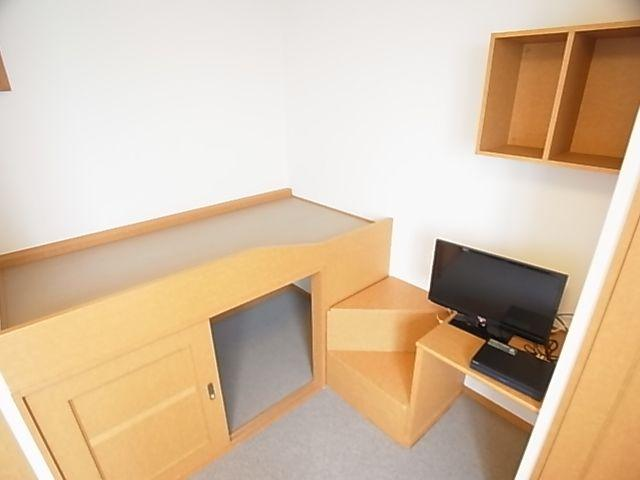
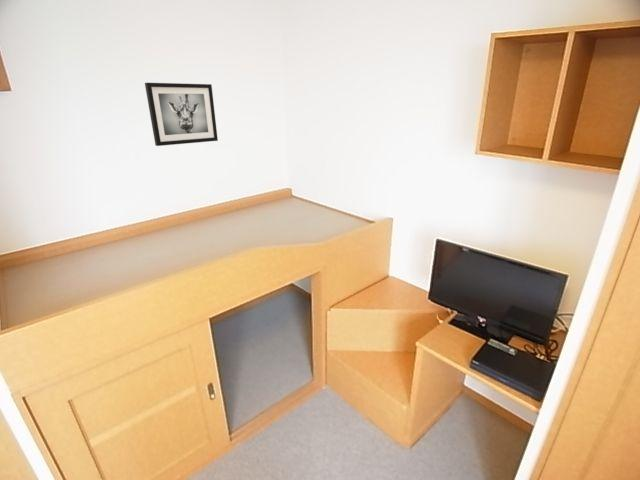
+ wall art [144,82,219,147]
